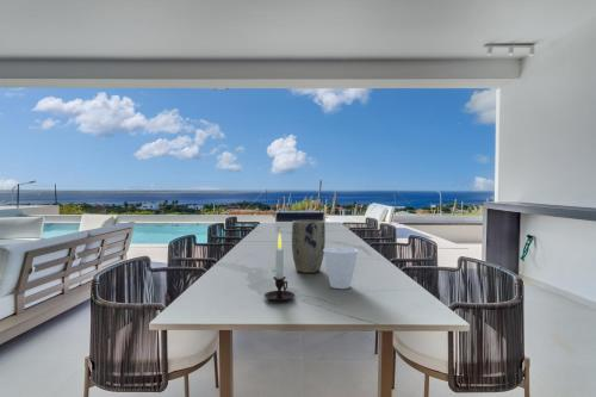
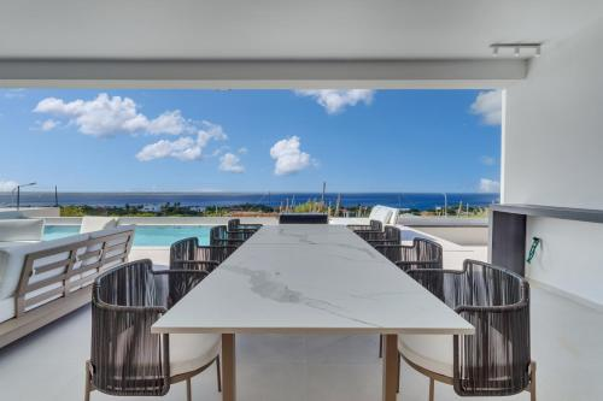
- candle [262,231,296,302]
- plant pot [291,219,327,274]
- cup [323,246,359,290]
